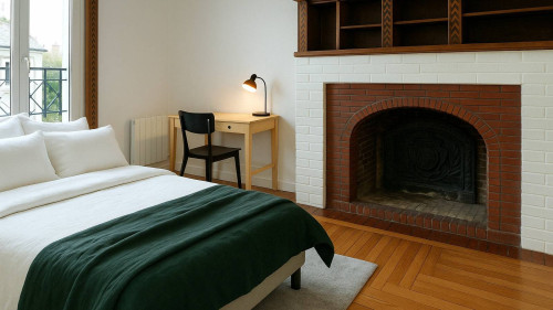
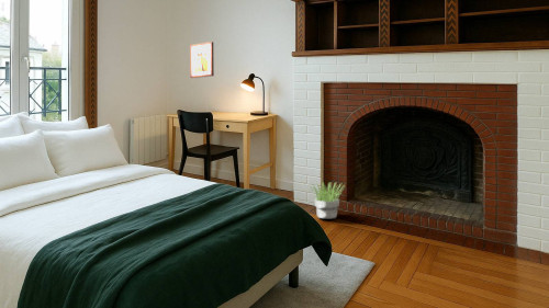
+ potted plant [307,181,345,220]
+ wall art [189,41,215,79]
